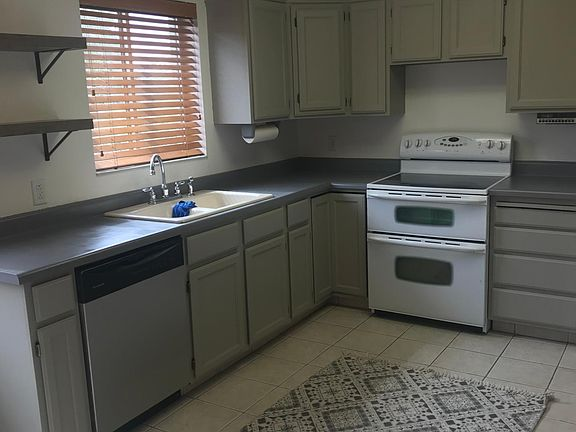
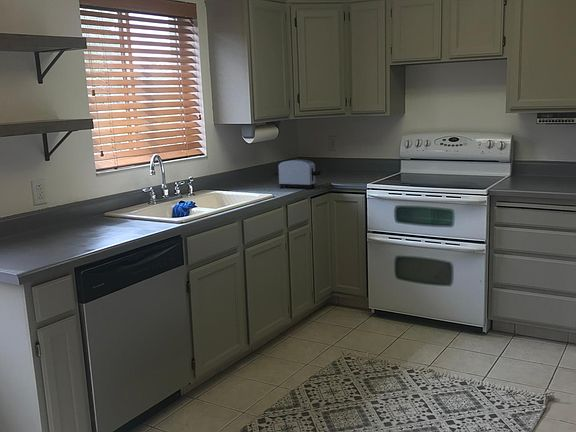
+ toaster [273,159,322,190]
